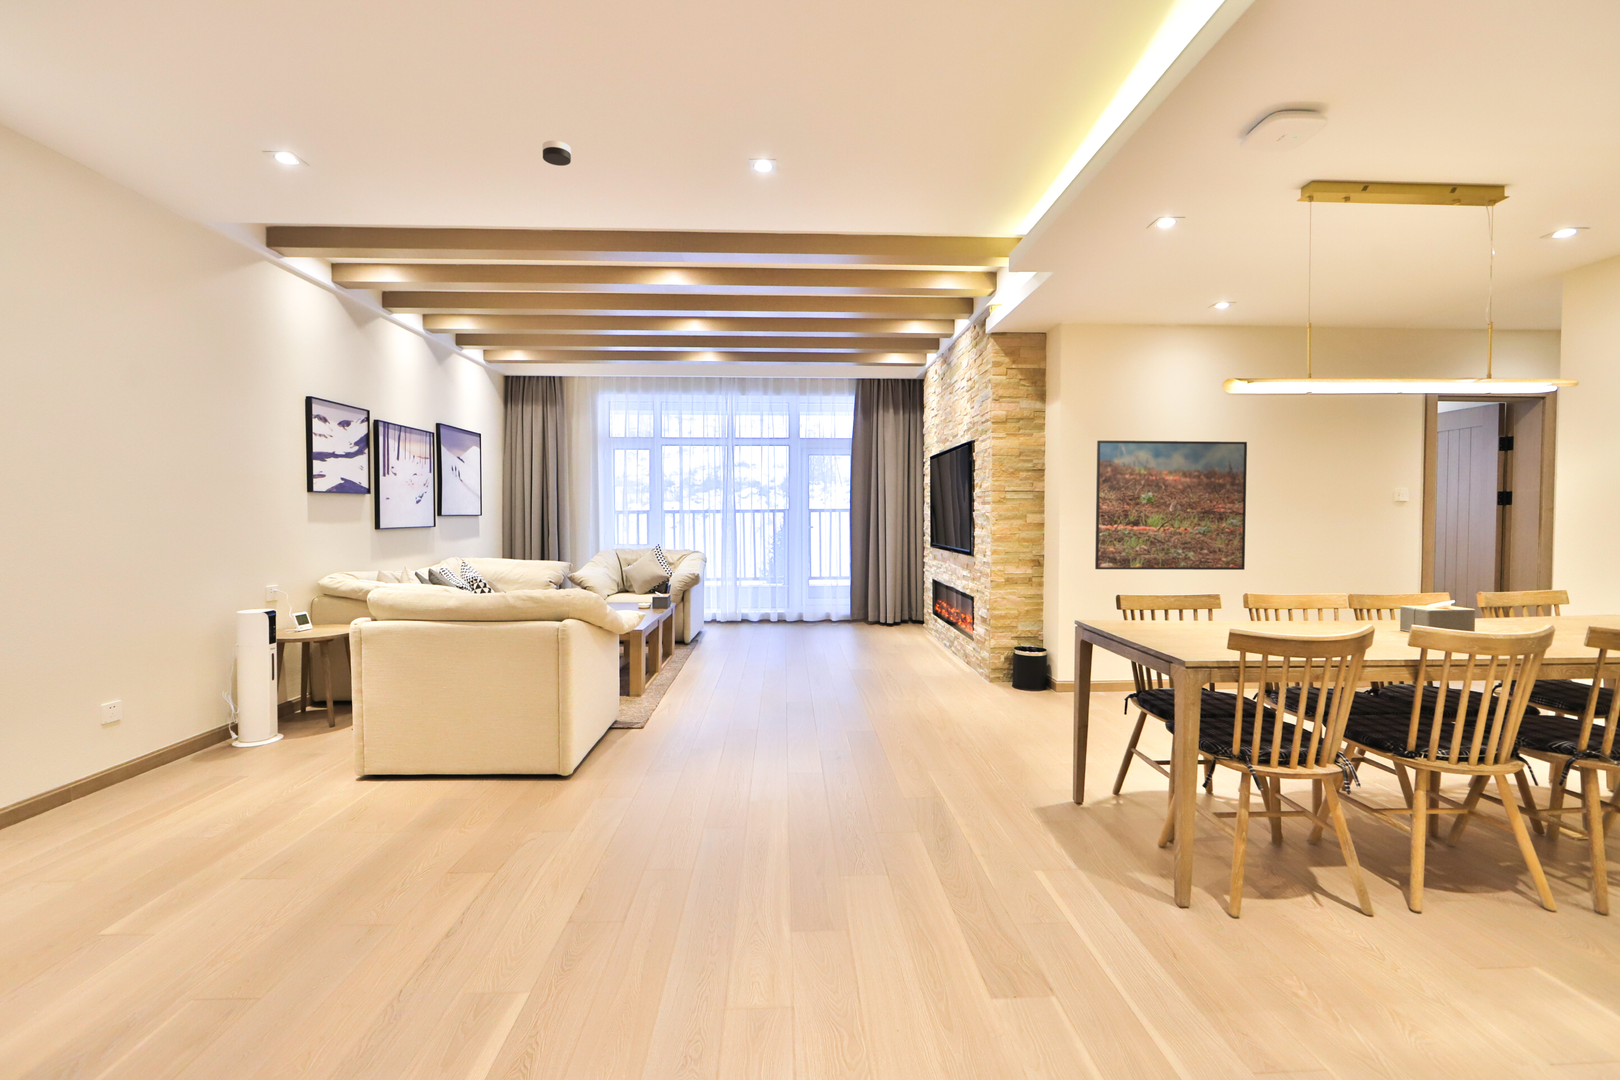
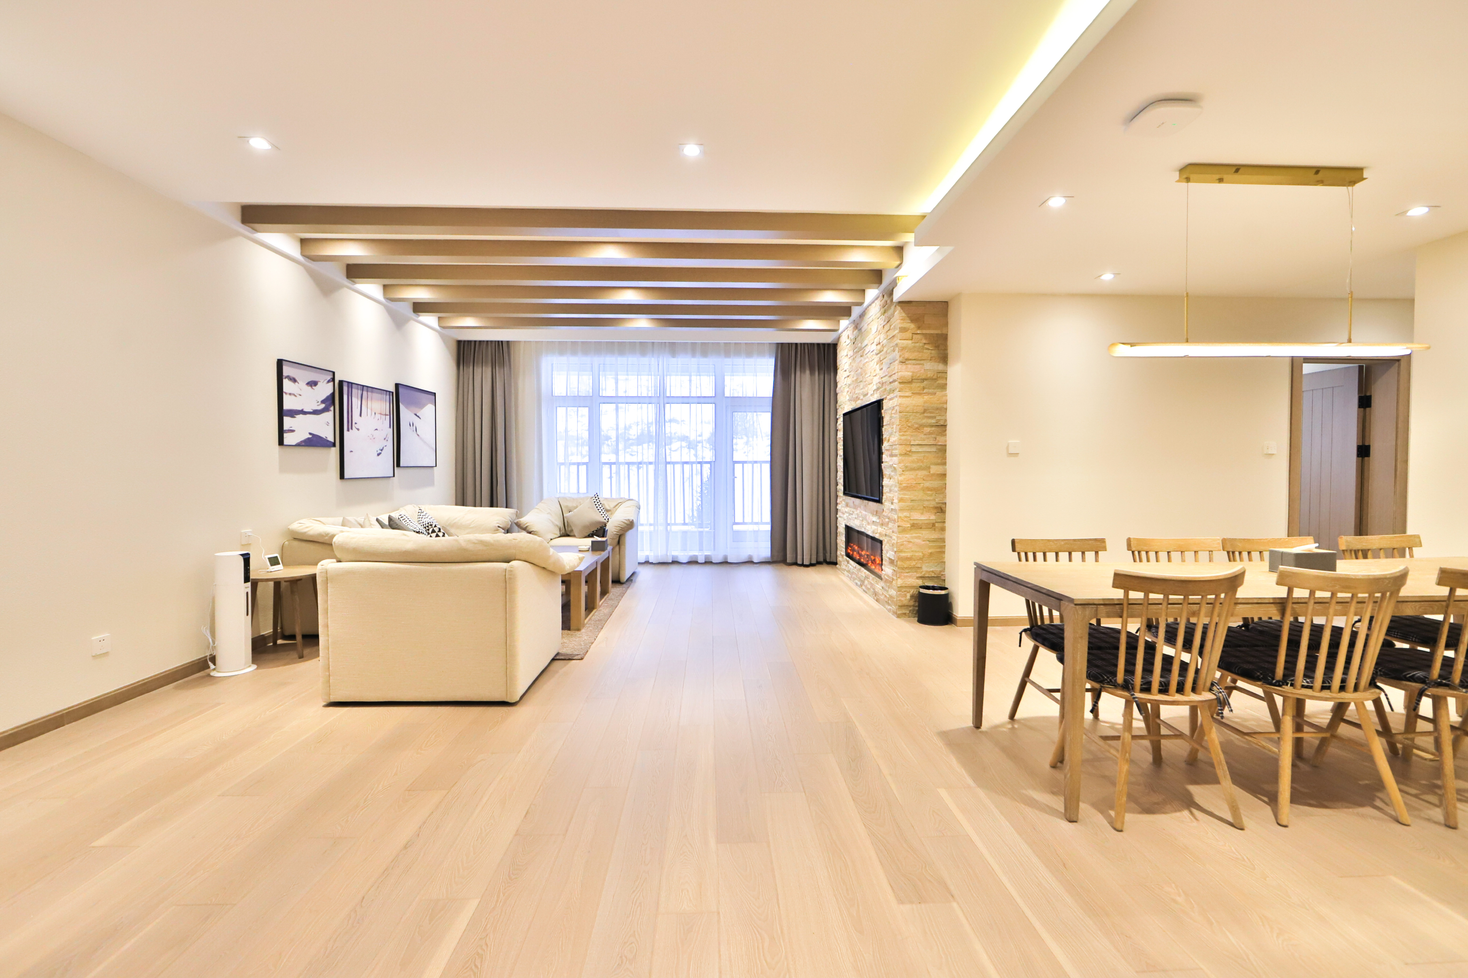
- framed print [1094,440,1248,570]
- smoke detector [542,140,571,166]
